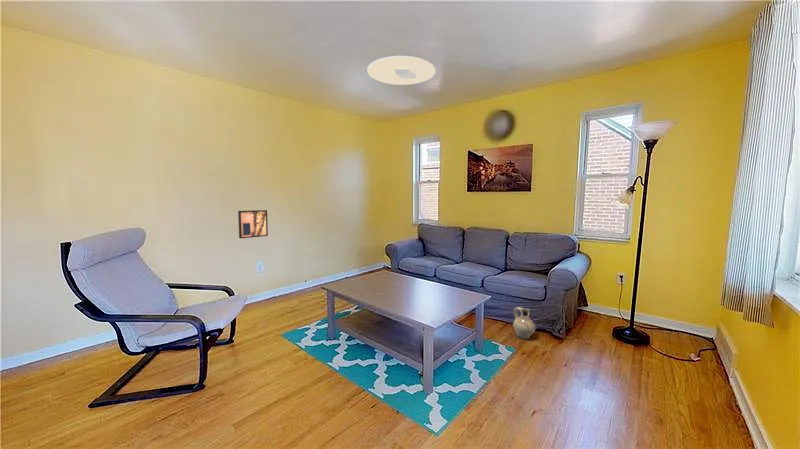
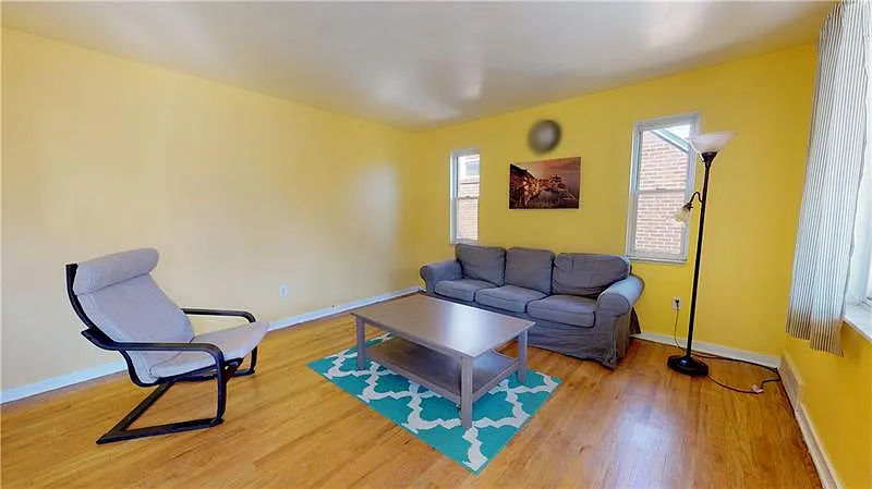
- ceiling light [366,55,437,86]
- ceramic jug [512,306,536,340]
- wall art [237,209,269,239]
